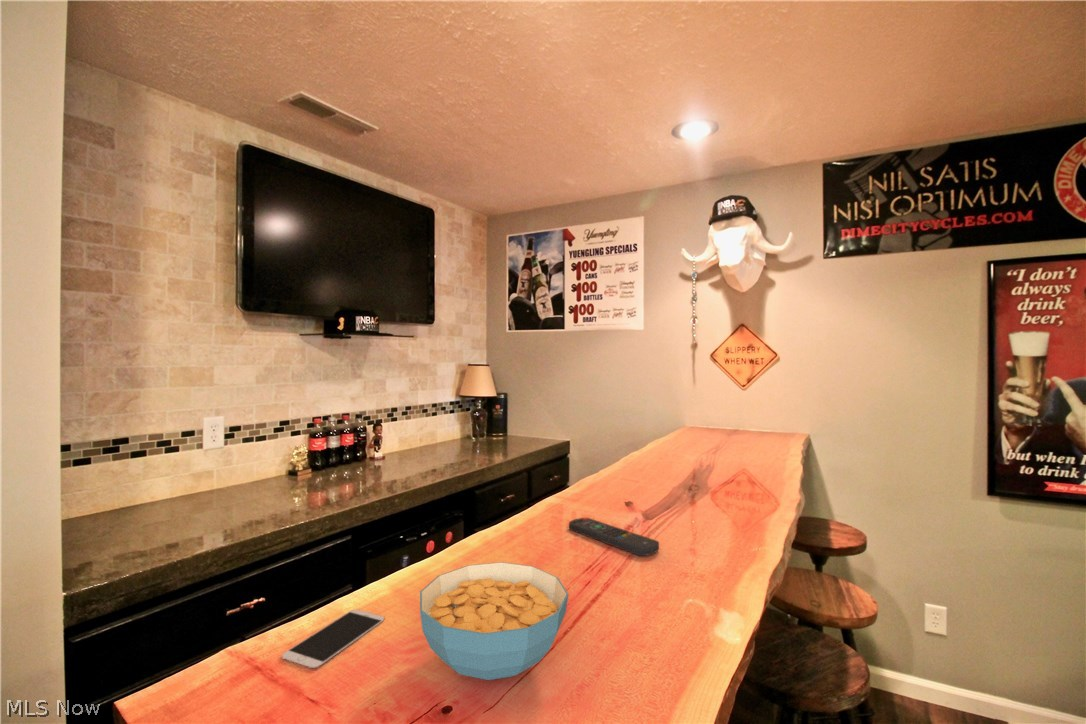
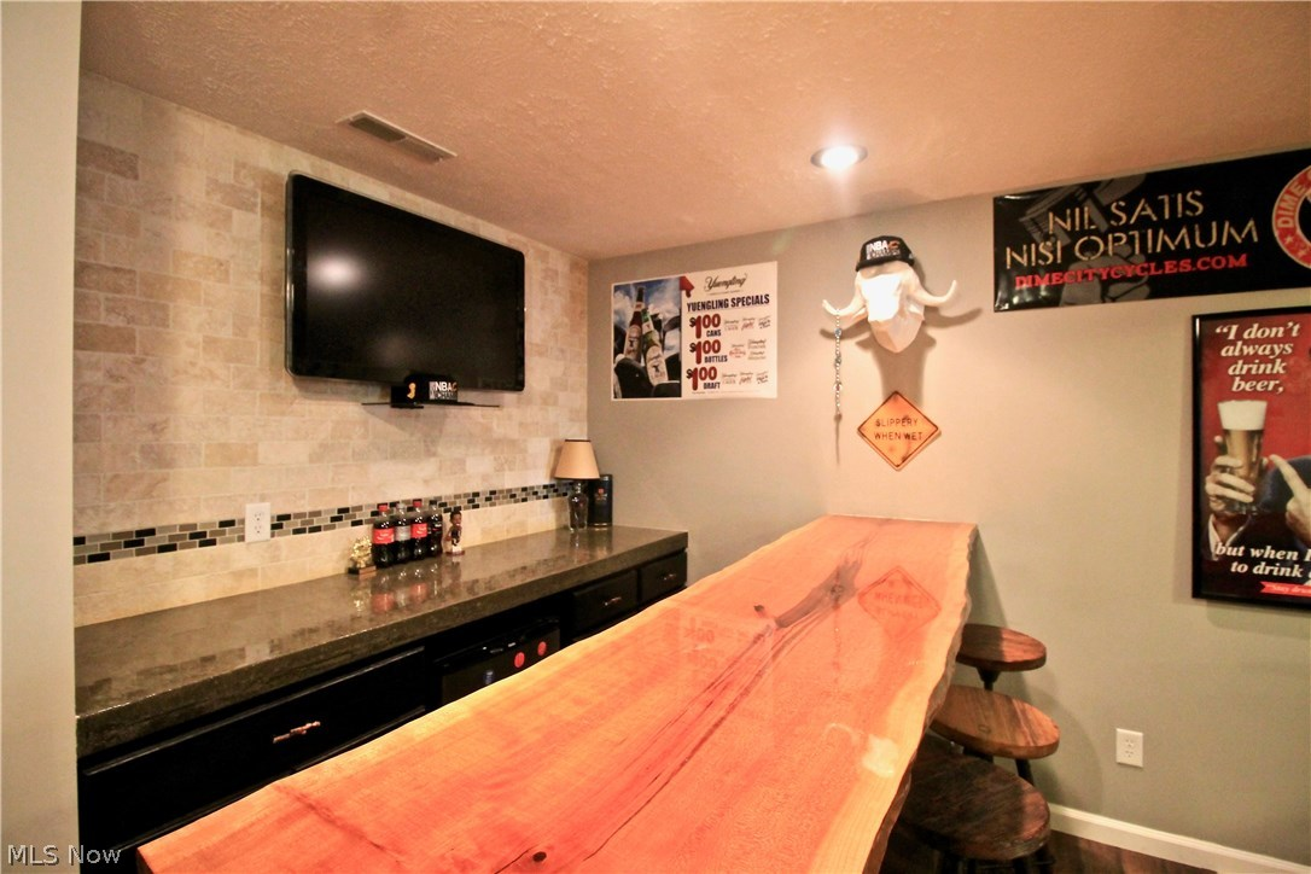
- cereal bowl [419,561,569,681]
- smartphone [281,609,386,669]
- remote control [568,517,660,557]
